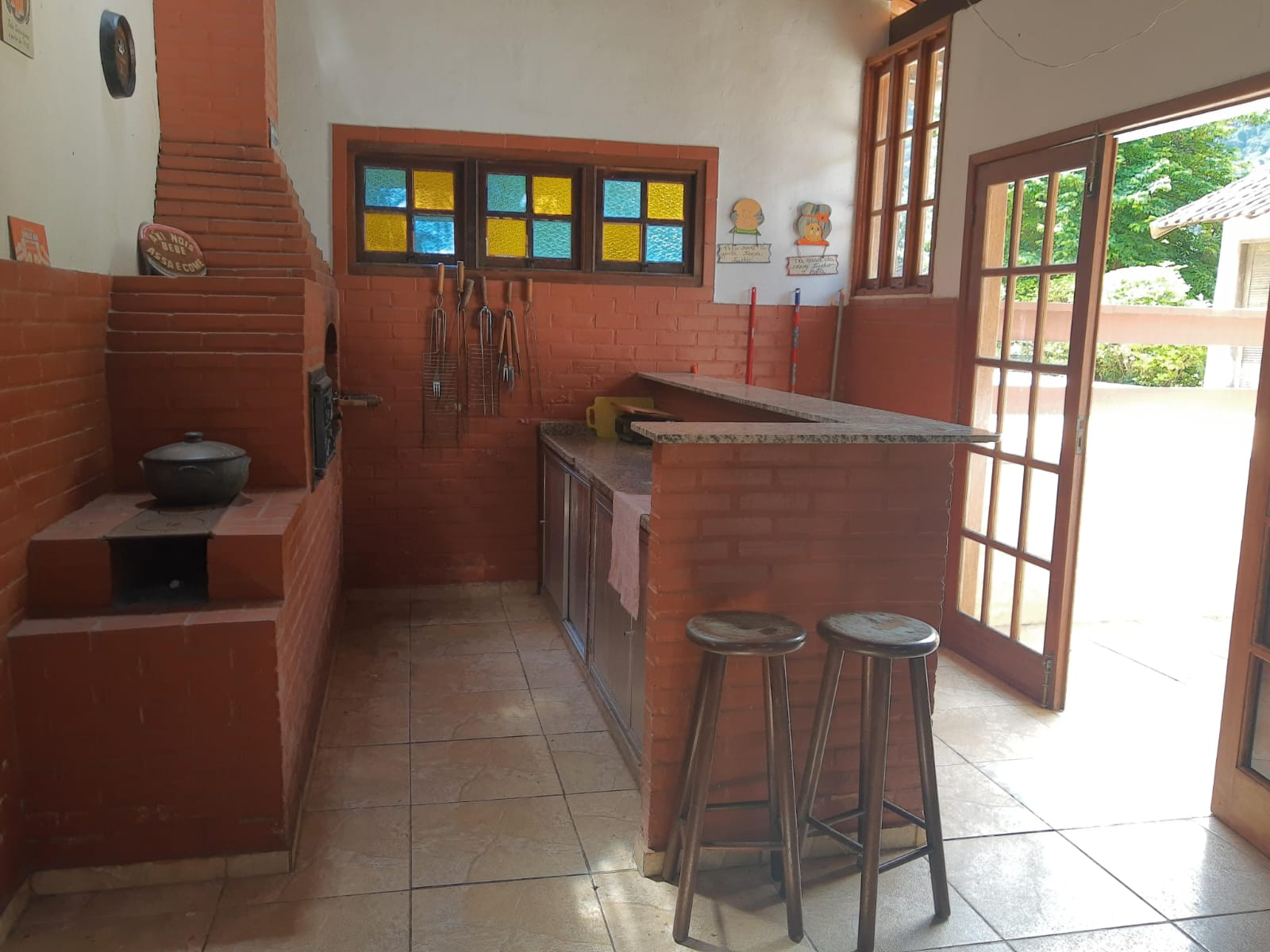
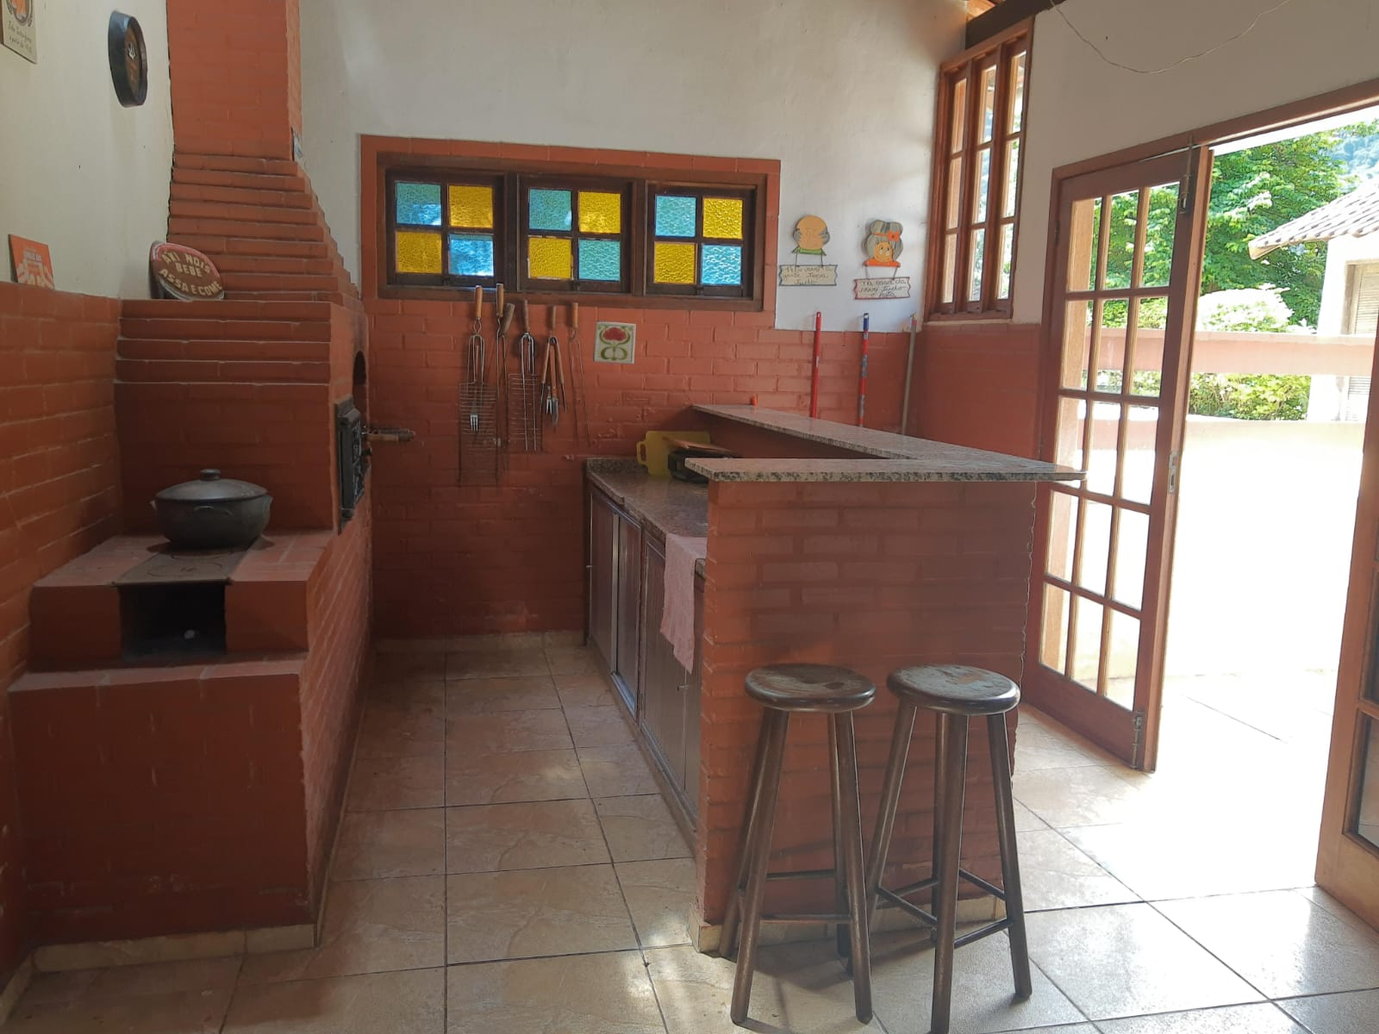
+ decorative tile [592,319,637,365]
